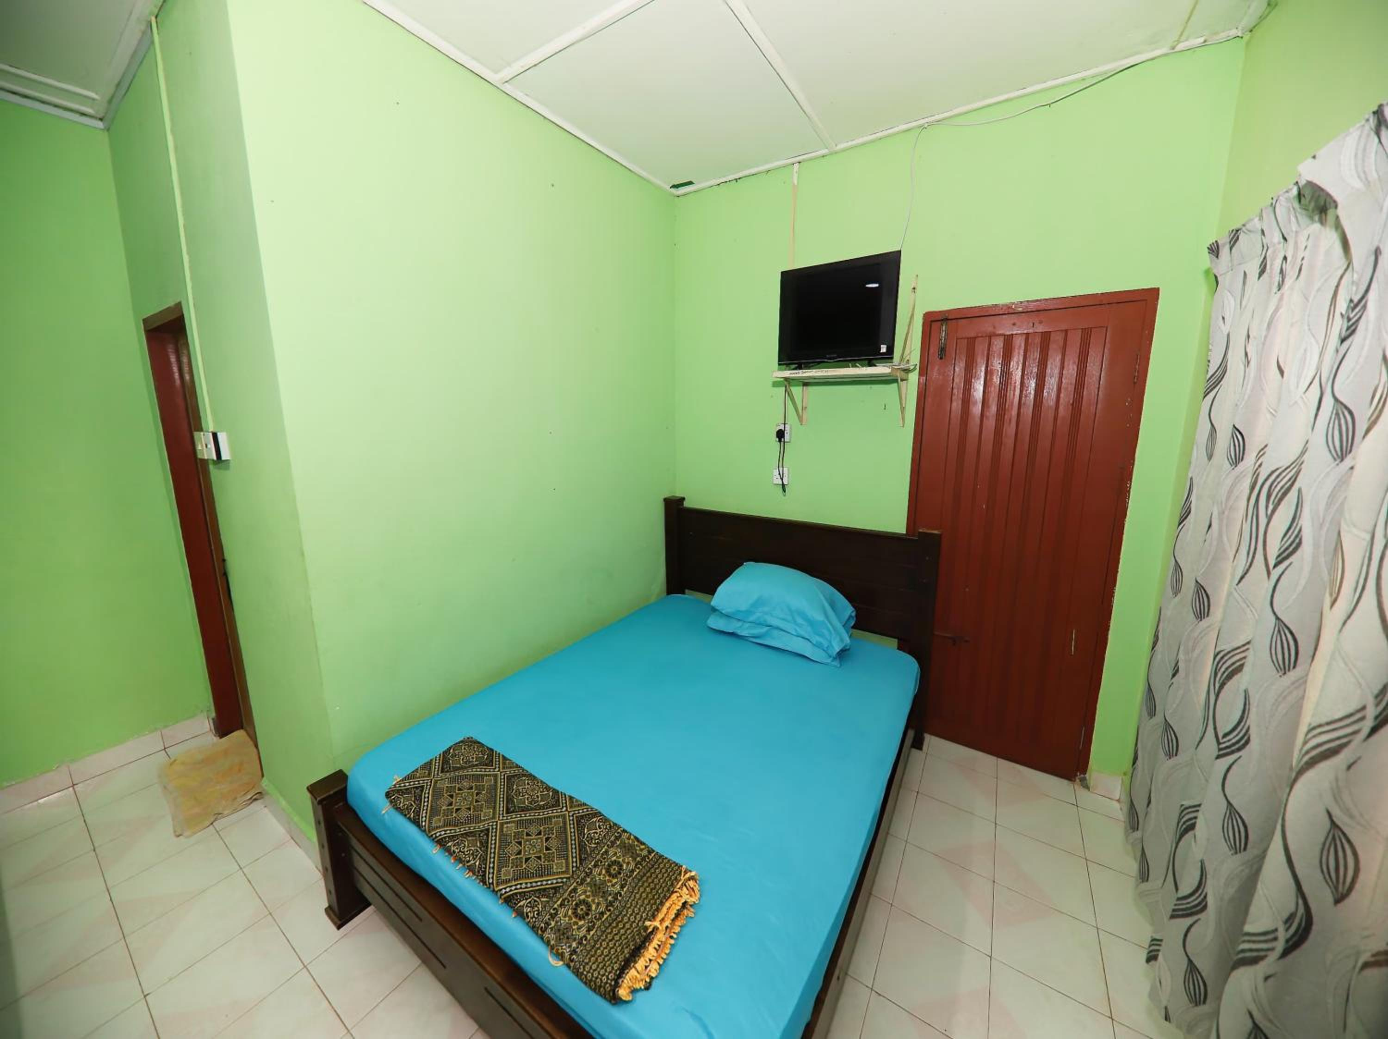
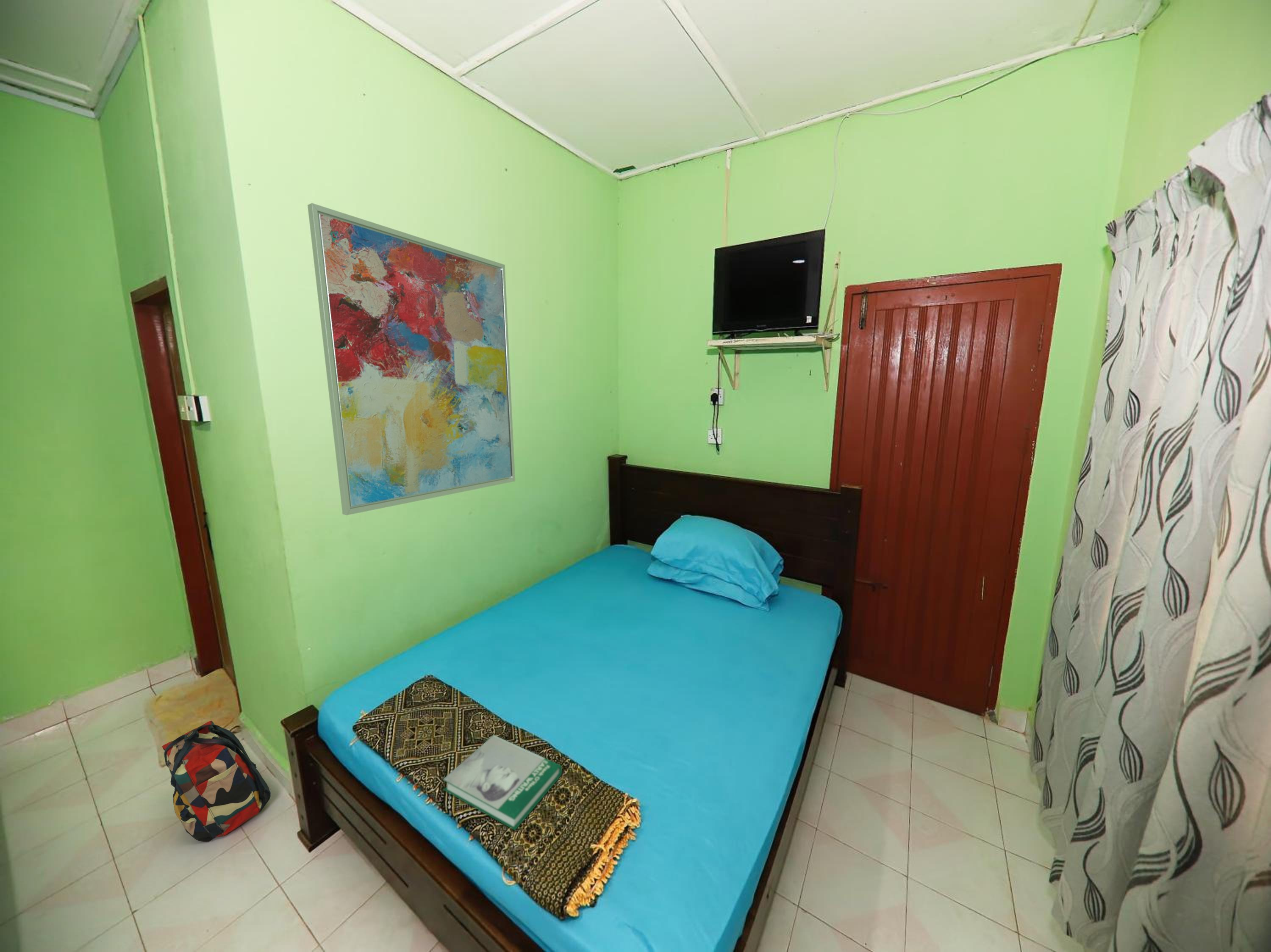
+ wall art [307,202,516,516]
+ book [442,734,563,831]
+ backpack [161,720,271,842]
